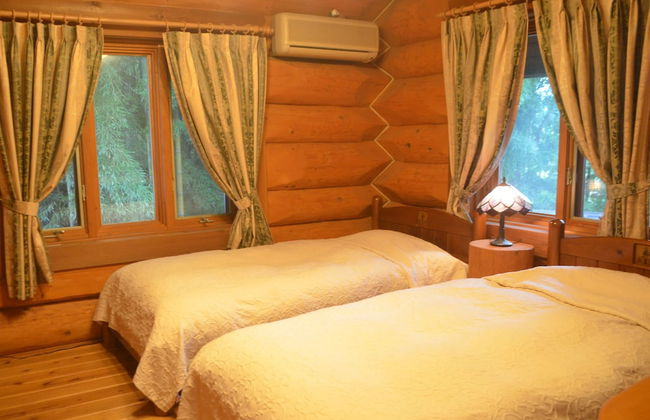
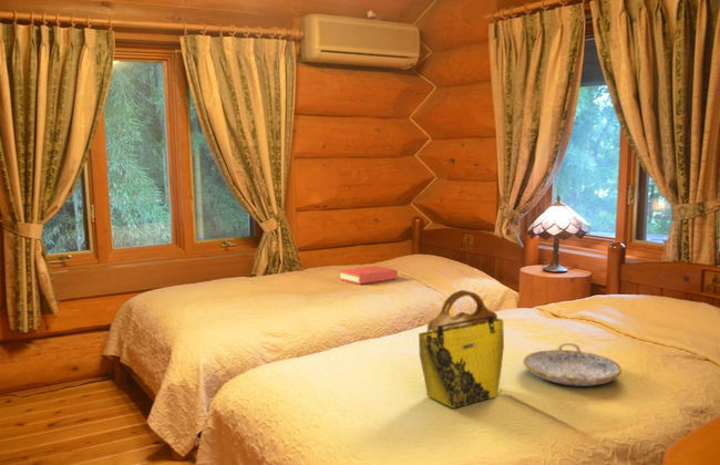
+ tote bag [418,289,505,410]
+ hardback book [338,265,399,286]
+ serving tray [522,342,623,388]
